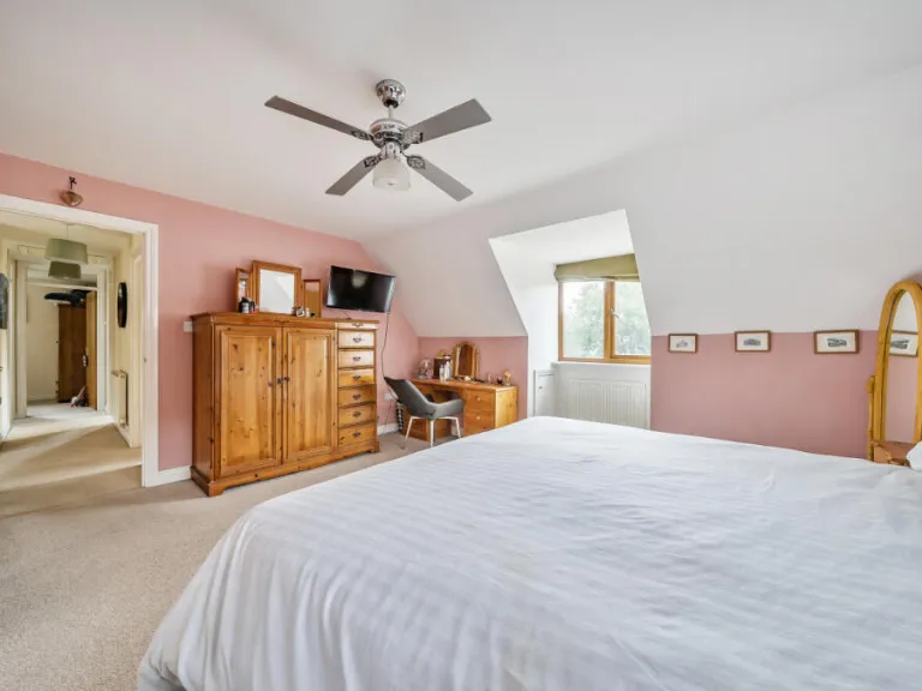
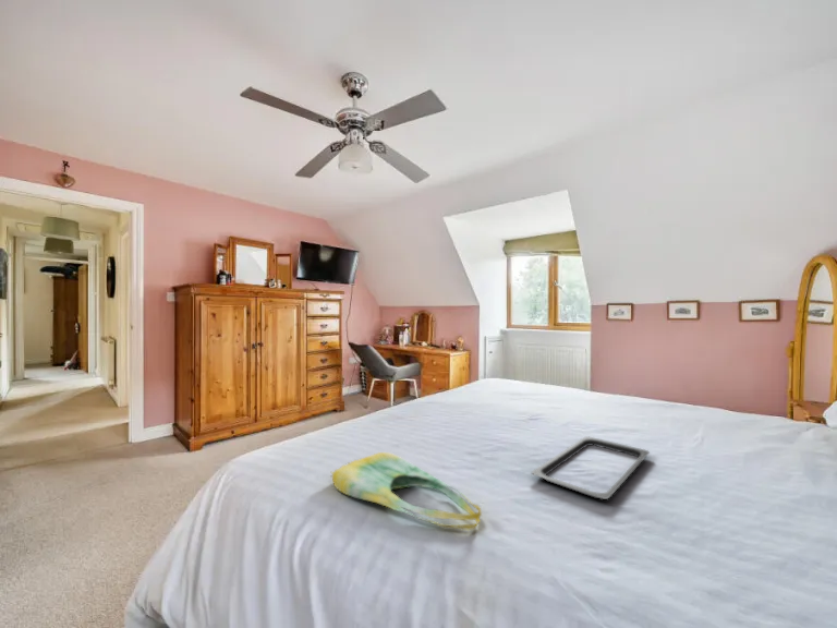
+ tote bag [330,451,483,531]
+ serving tray [531,435,651,500]
